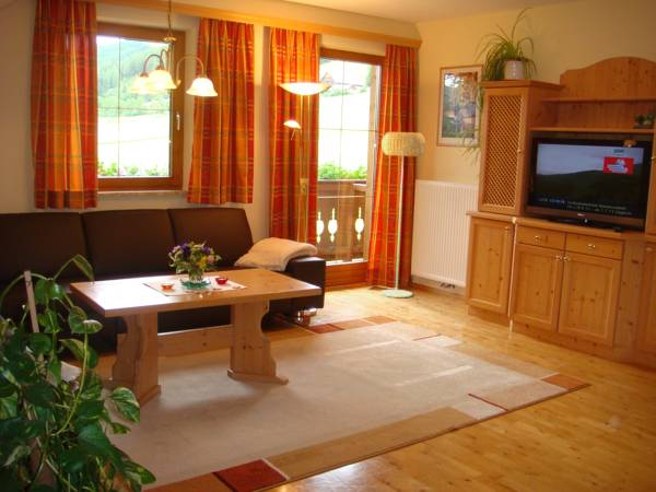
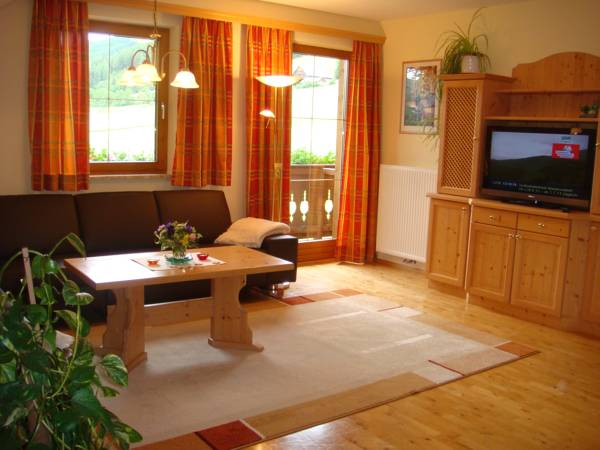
- floor lamp [379,131,426,298]
